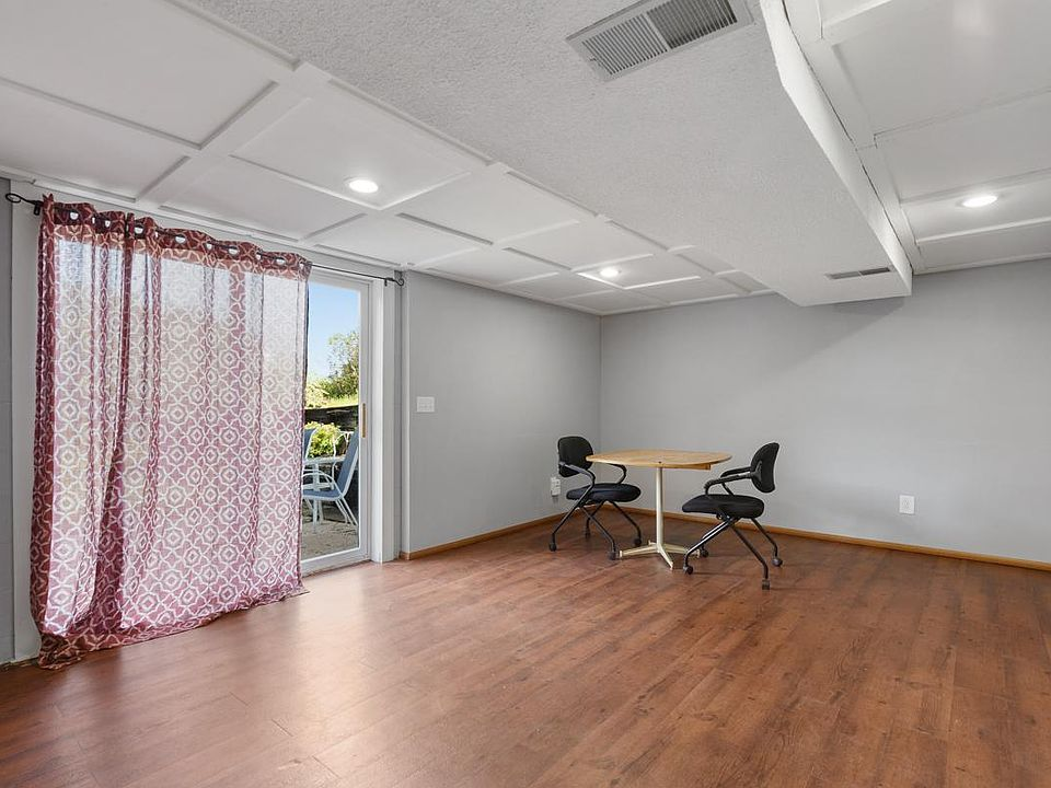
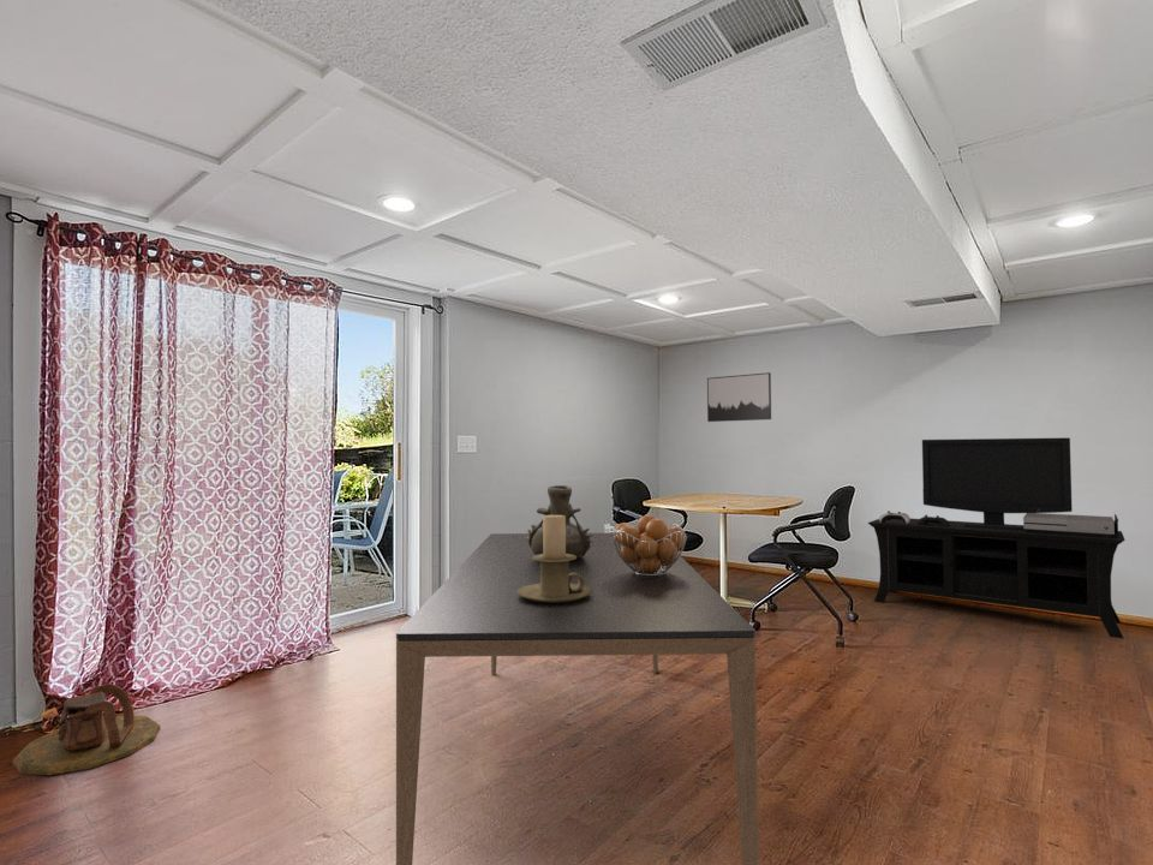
+ fruit basket [613,514,688,577]
+ media console [867,436,1127,640]
+ candle holder [516,515,592,603]
+ vase [525,484,595,559]
+ dining table [395,532,760,865]
+ wall art [706,371,772,423]
+ satchel bag [11,682,161,776]
